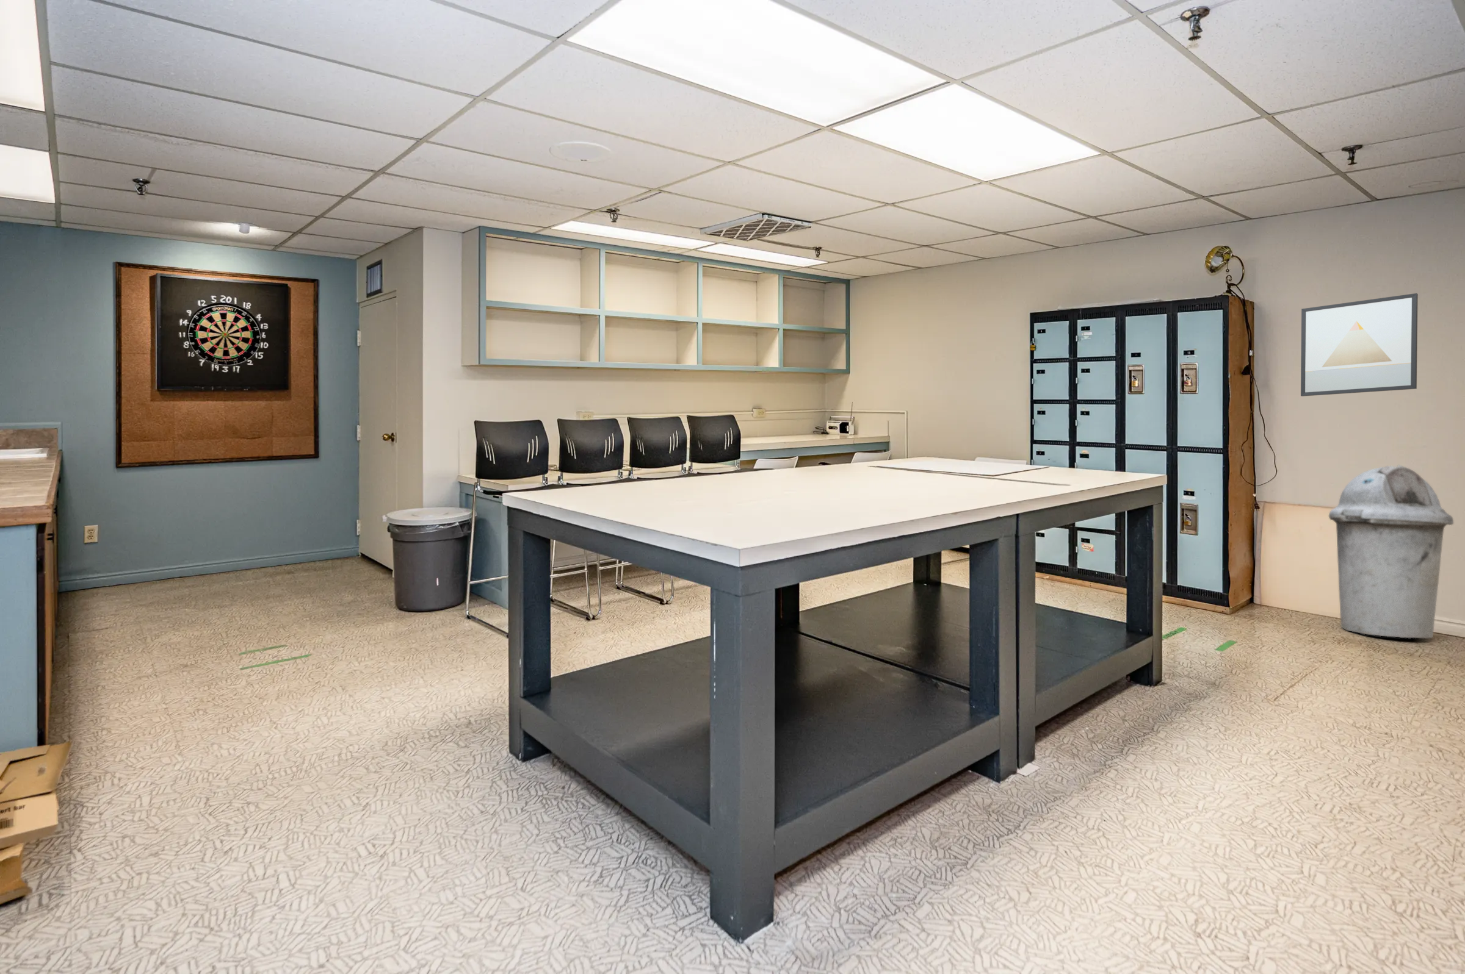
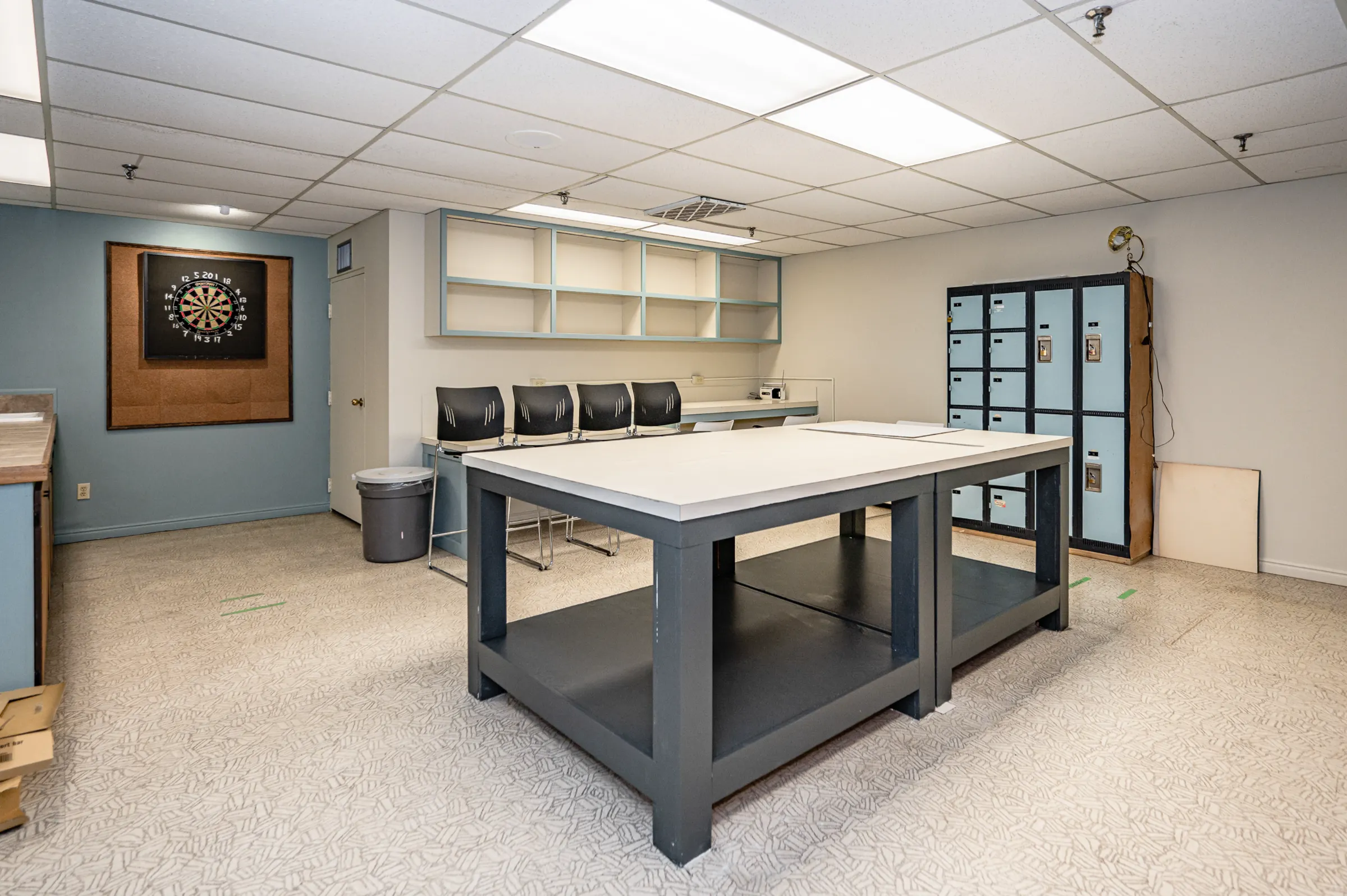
- trash can [1328,464,1454,638]
- wall art [1300,292,1418,397]
